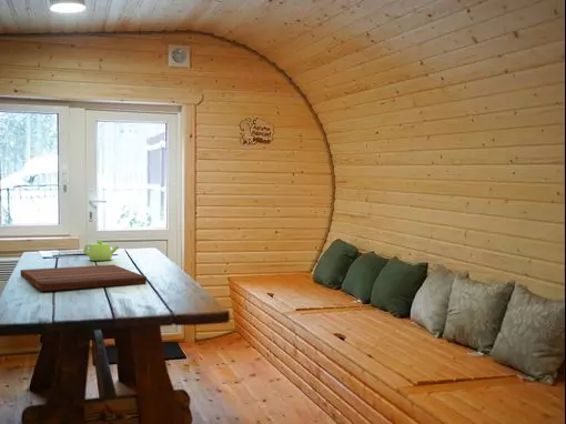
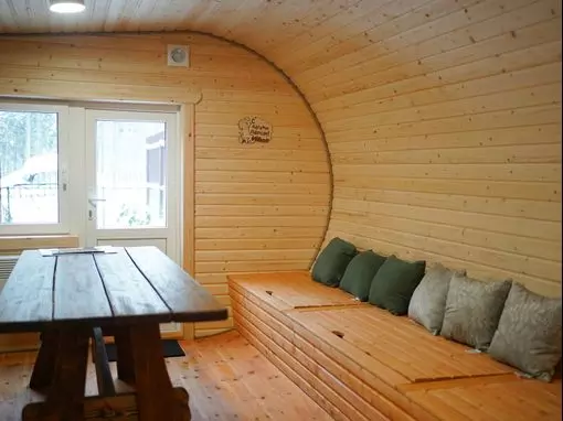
- teapot [82,240,120,262]
- cutting board [20,263,148,292]
